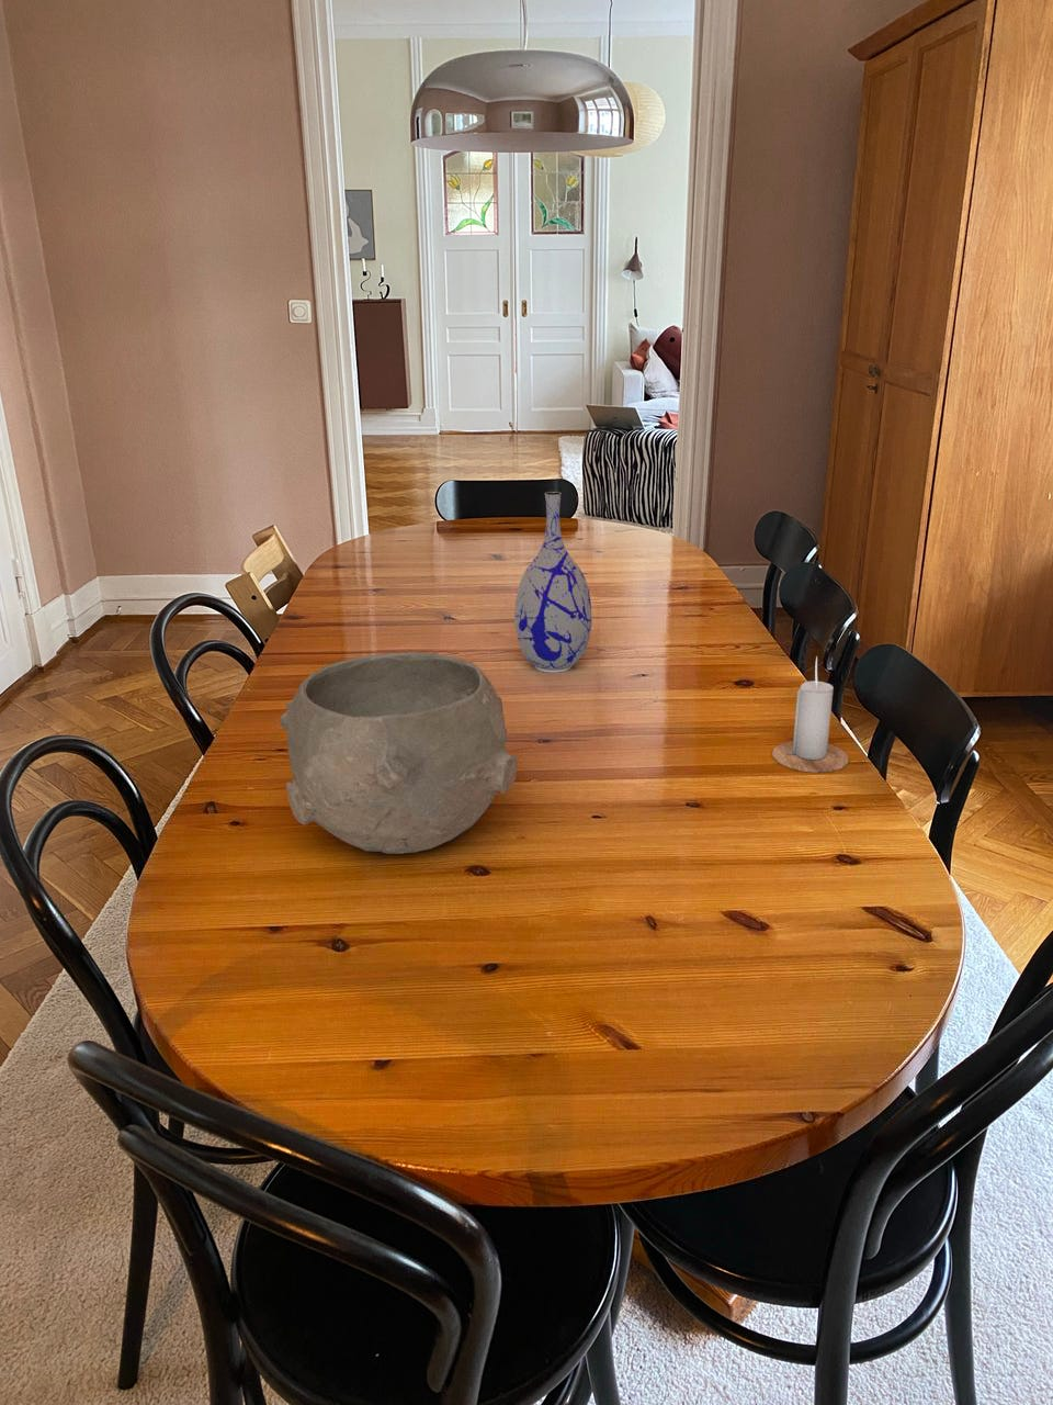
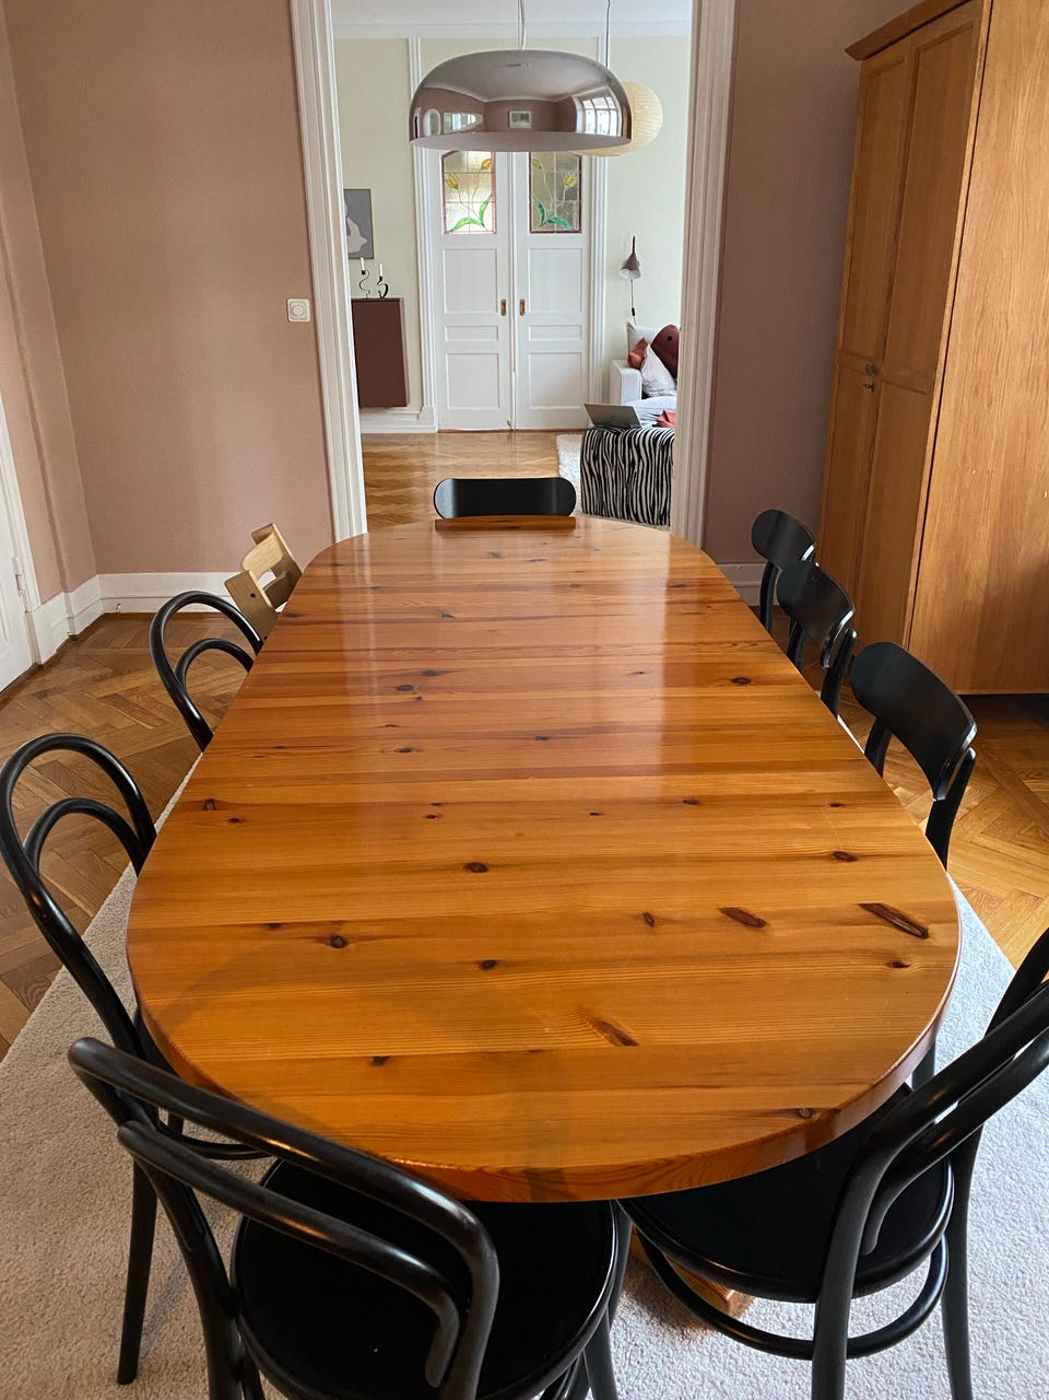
- bowl [279,651,519,855]
- candle [771,656,849,773]
- vase [513,491,592,673]
